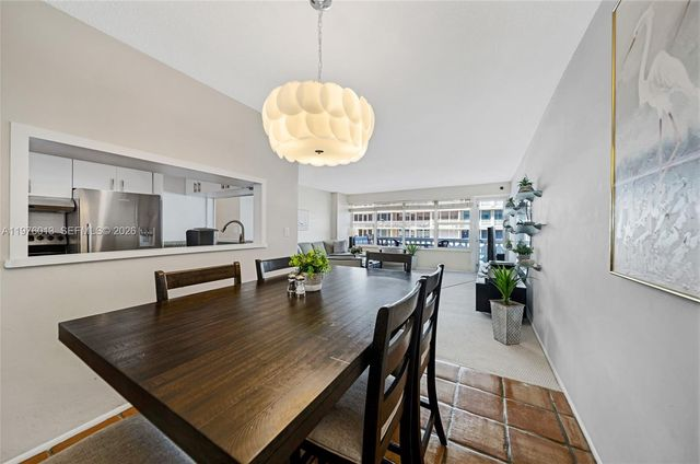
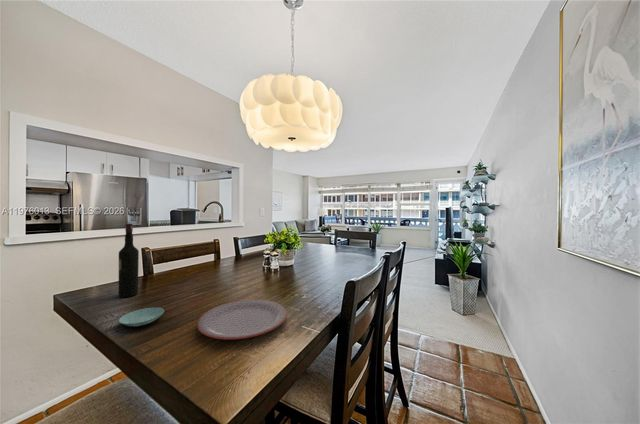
+ plate [196,298,288,341]
+ saucer [118,307,165,327]
+ wine bottle [117,223,140,298]
